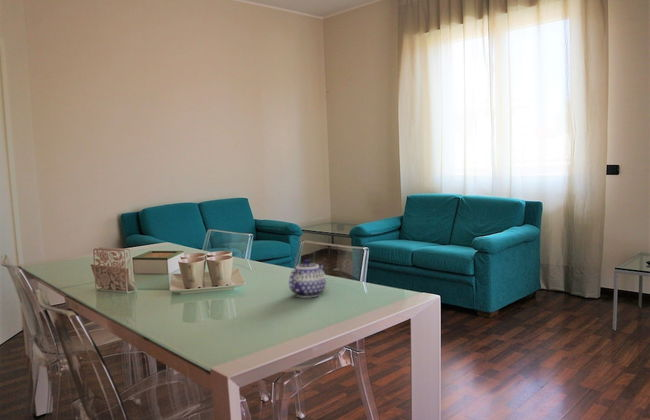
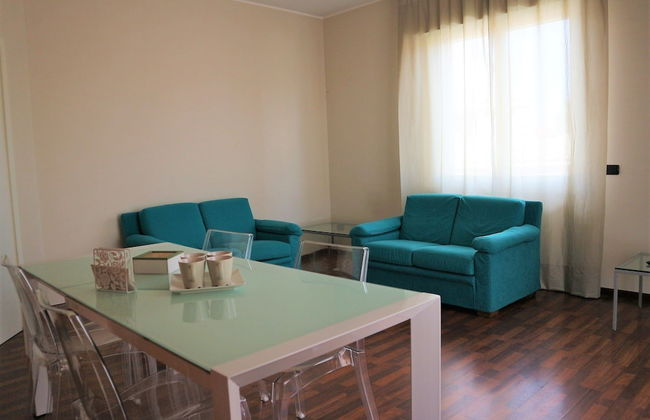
- teapot [288,258,327,299]
